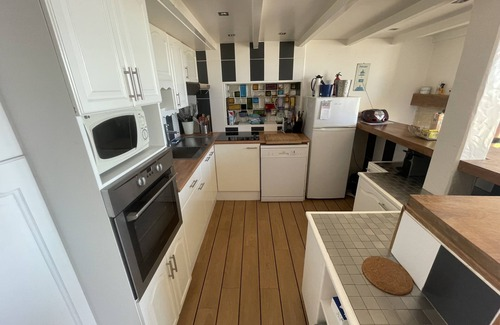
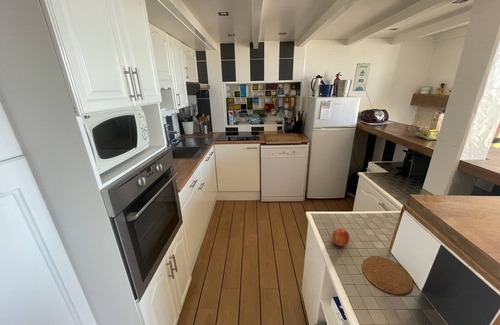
+ fruit [331,228,351,247]
